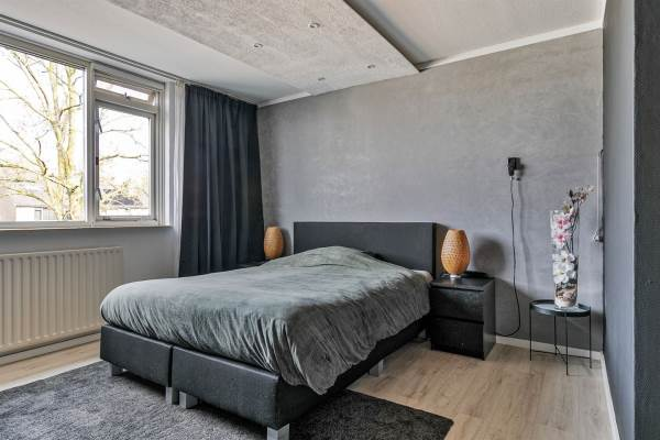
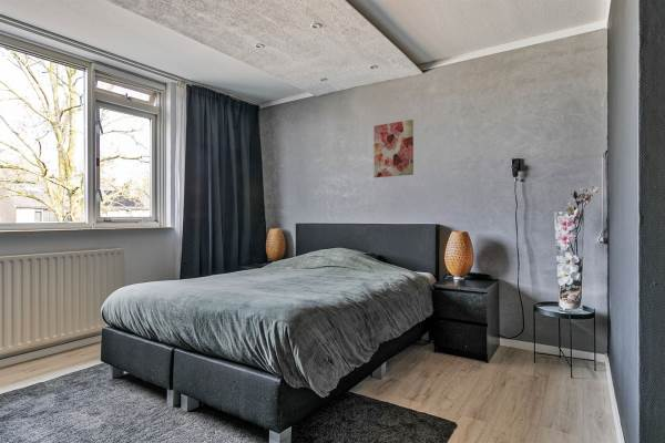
+ wall art [372,119,415,178]
